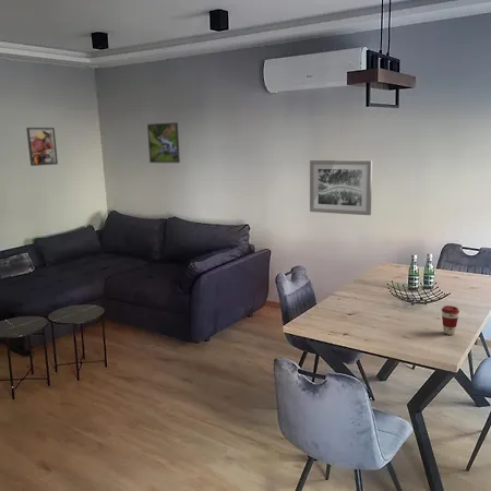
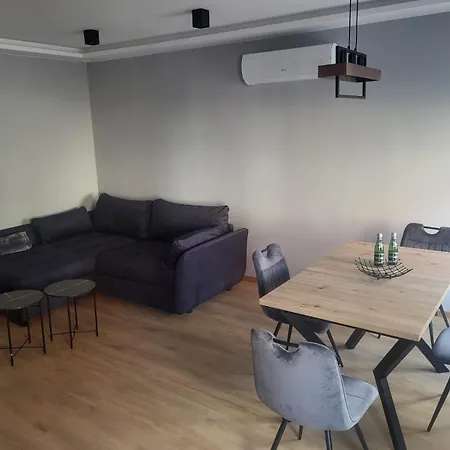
- coffee cup [441,304,460,336]
- wall art [309,159,373,216]
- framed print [146,121,181,164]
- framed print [25,127,59,167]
